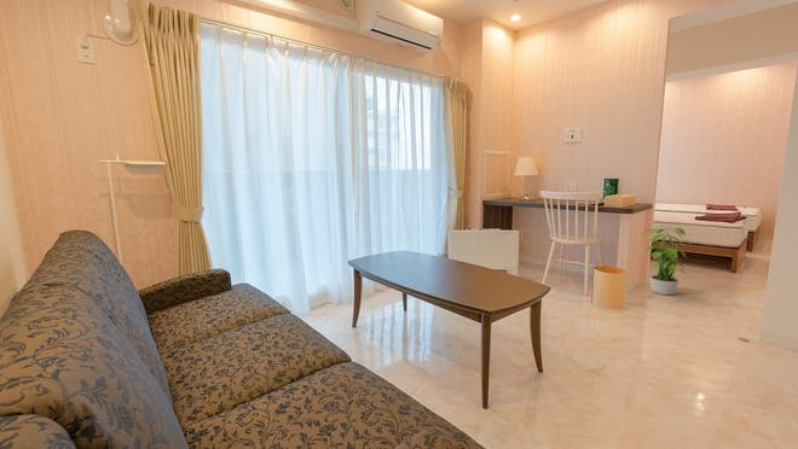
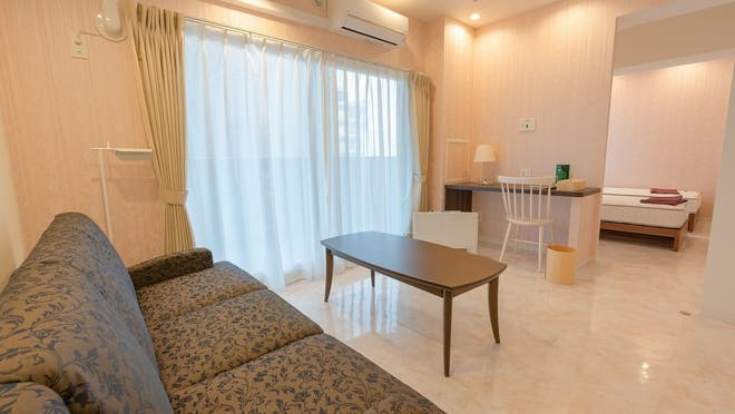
- potted plant [637,226,692,296]
